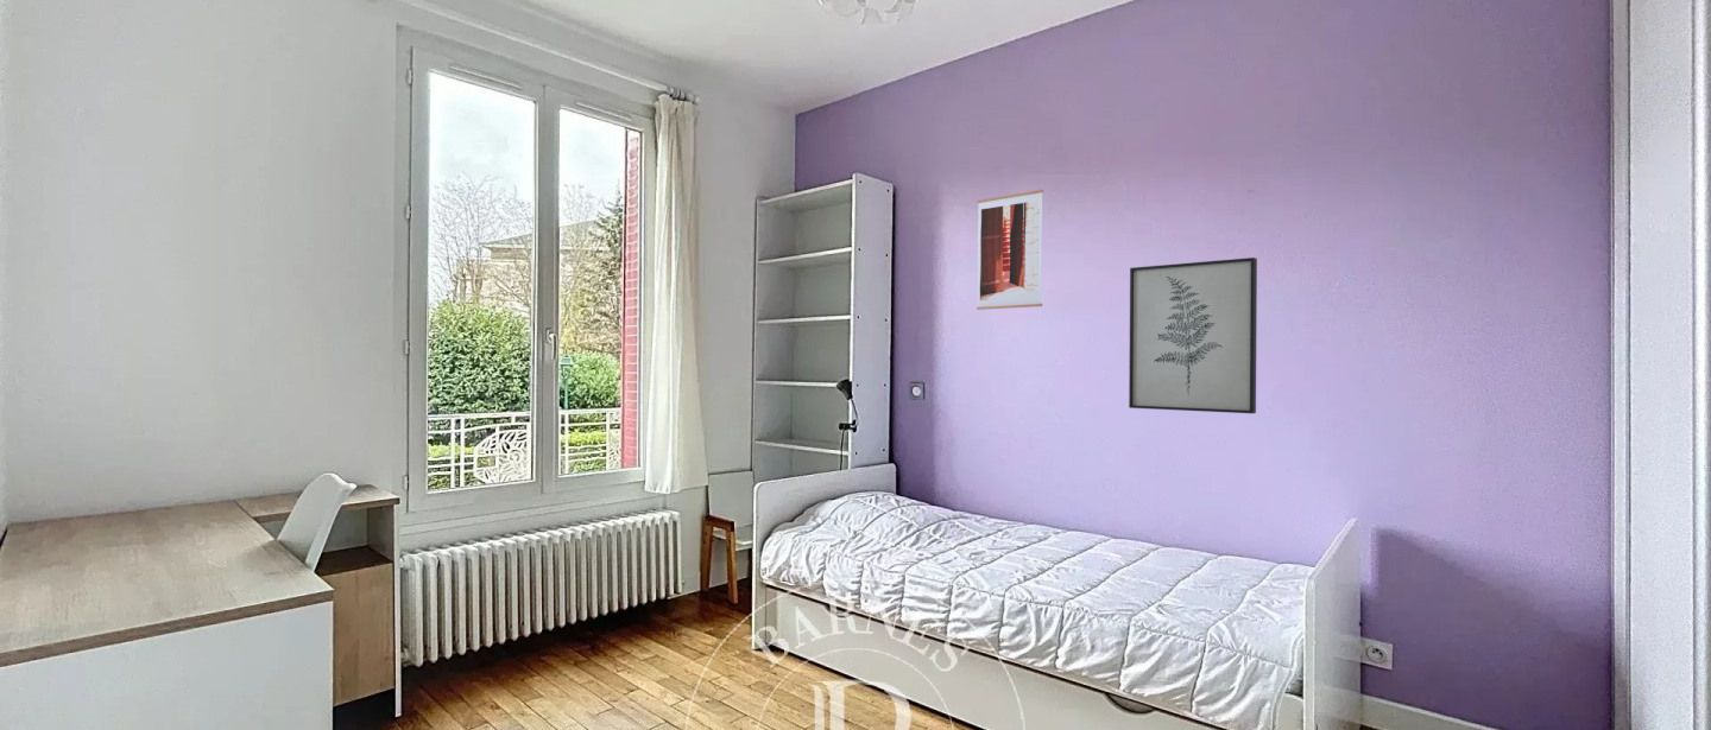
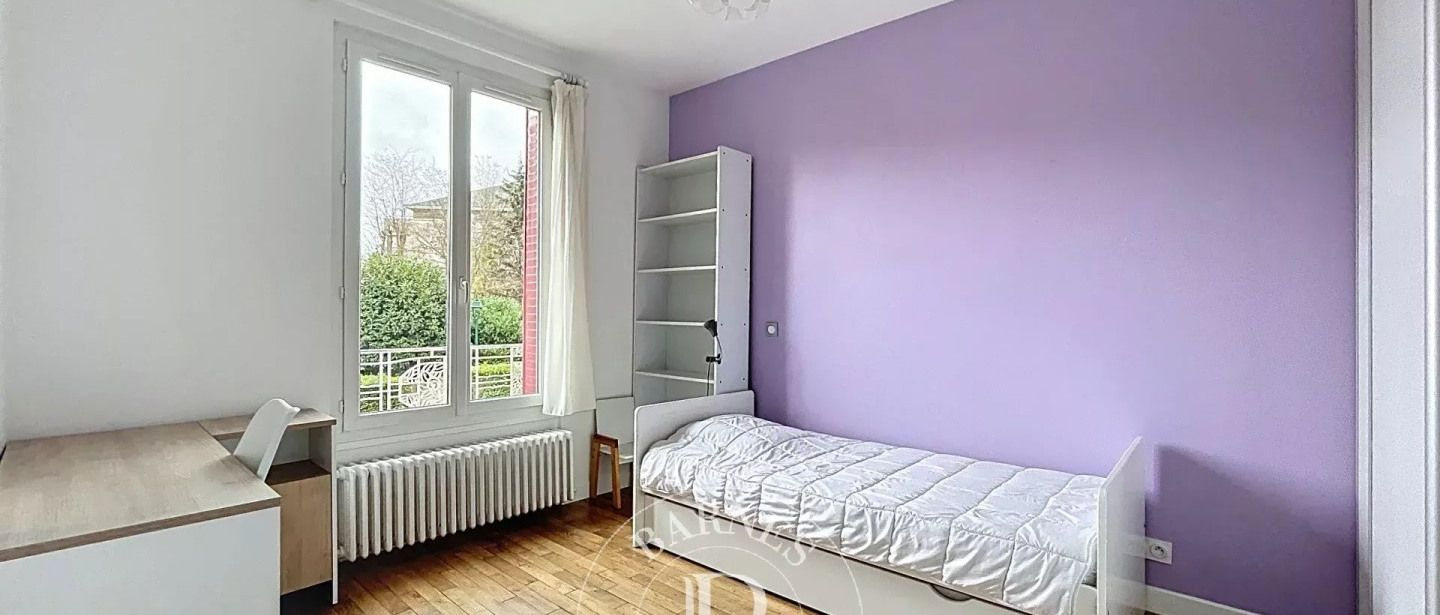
- wall art [976,189,1044,311]
- wall art [1128,256,1258,414]
